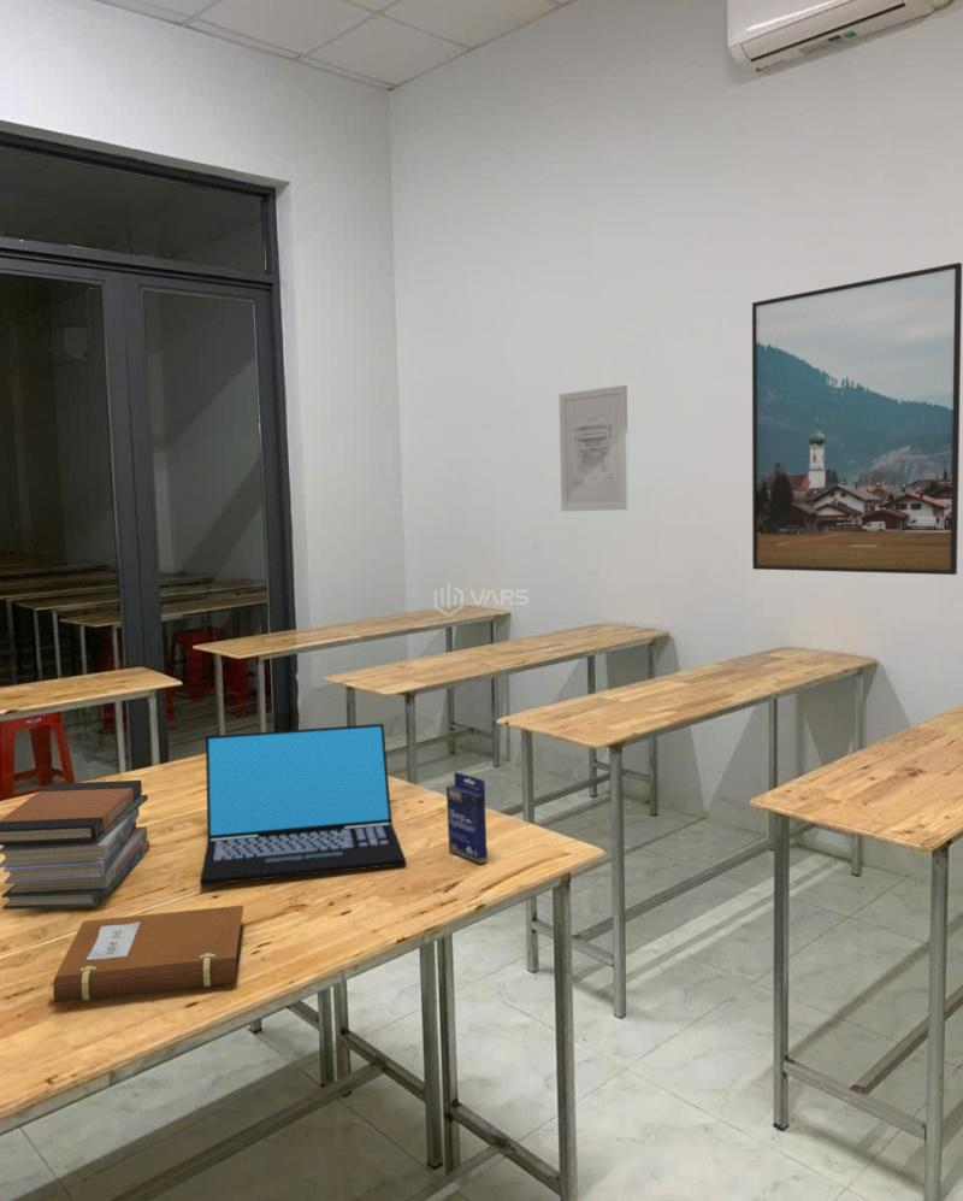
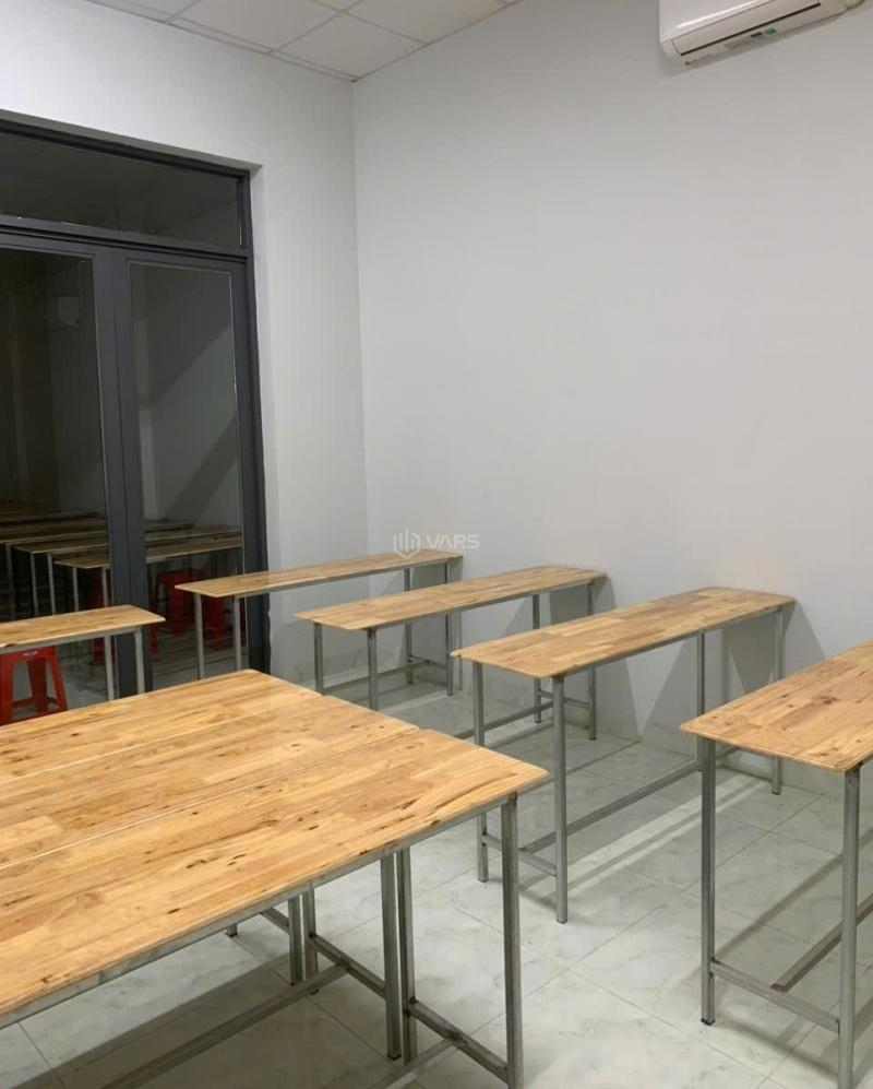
- book stack [0,779,150,911]
- small box [445,771,489,865]
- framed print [751,261,963,576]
- wall art [559,384,630,512]
- laptop [199,723,407,887]
- notebook [47,905,244,1003]
